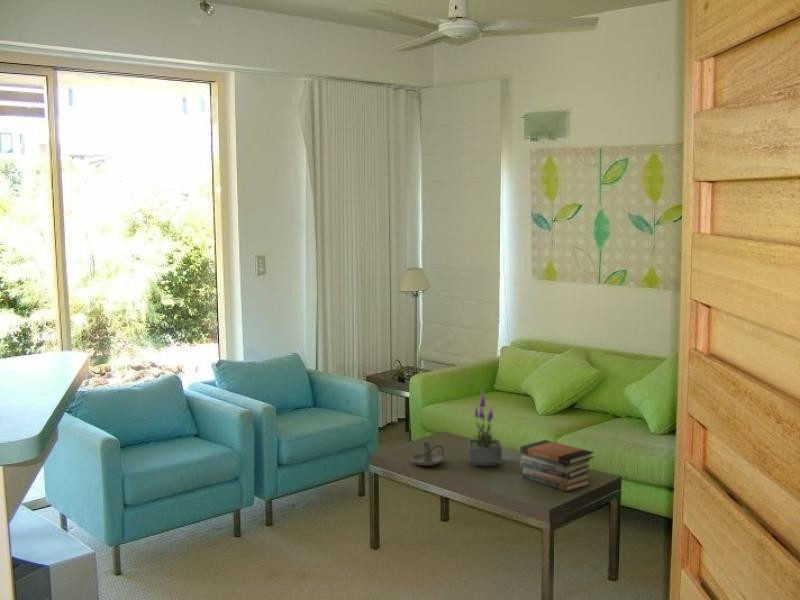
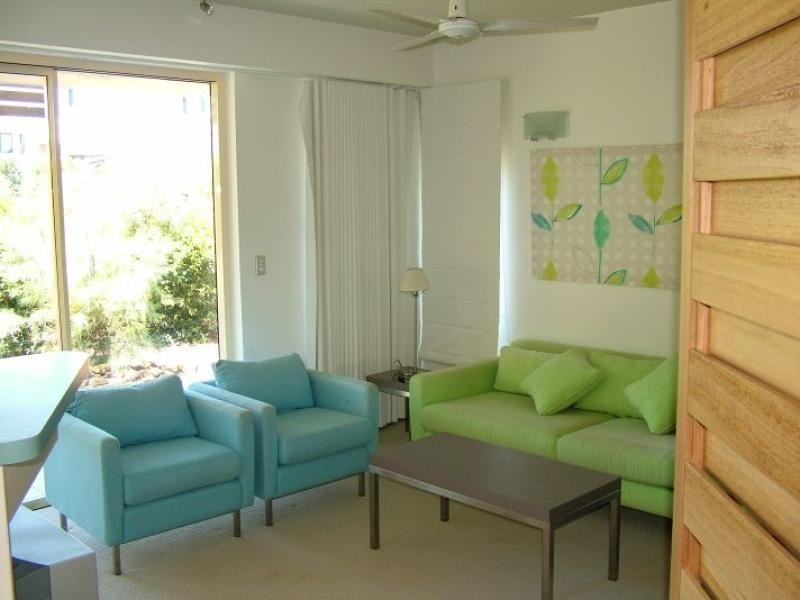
- candle holder [410,441,445,467]
- book stack [519,439,595,493]
- potted plant [467,390,503,467]
